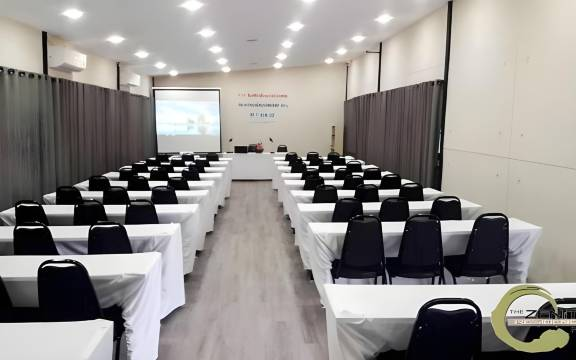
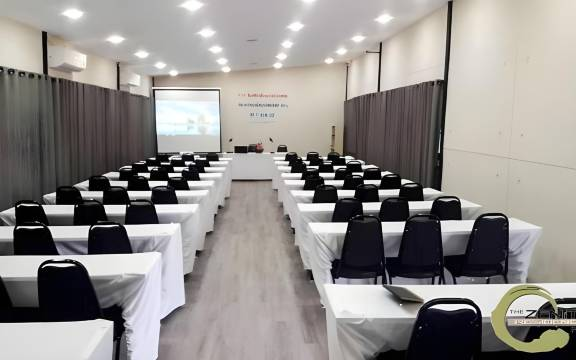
+ notepad [381,283,425,303]
